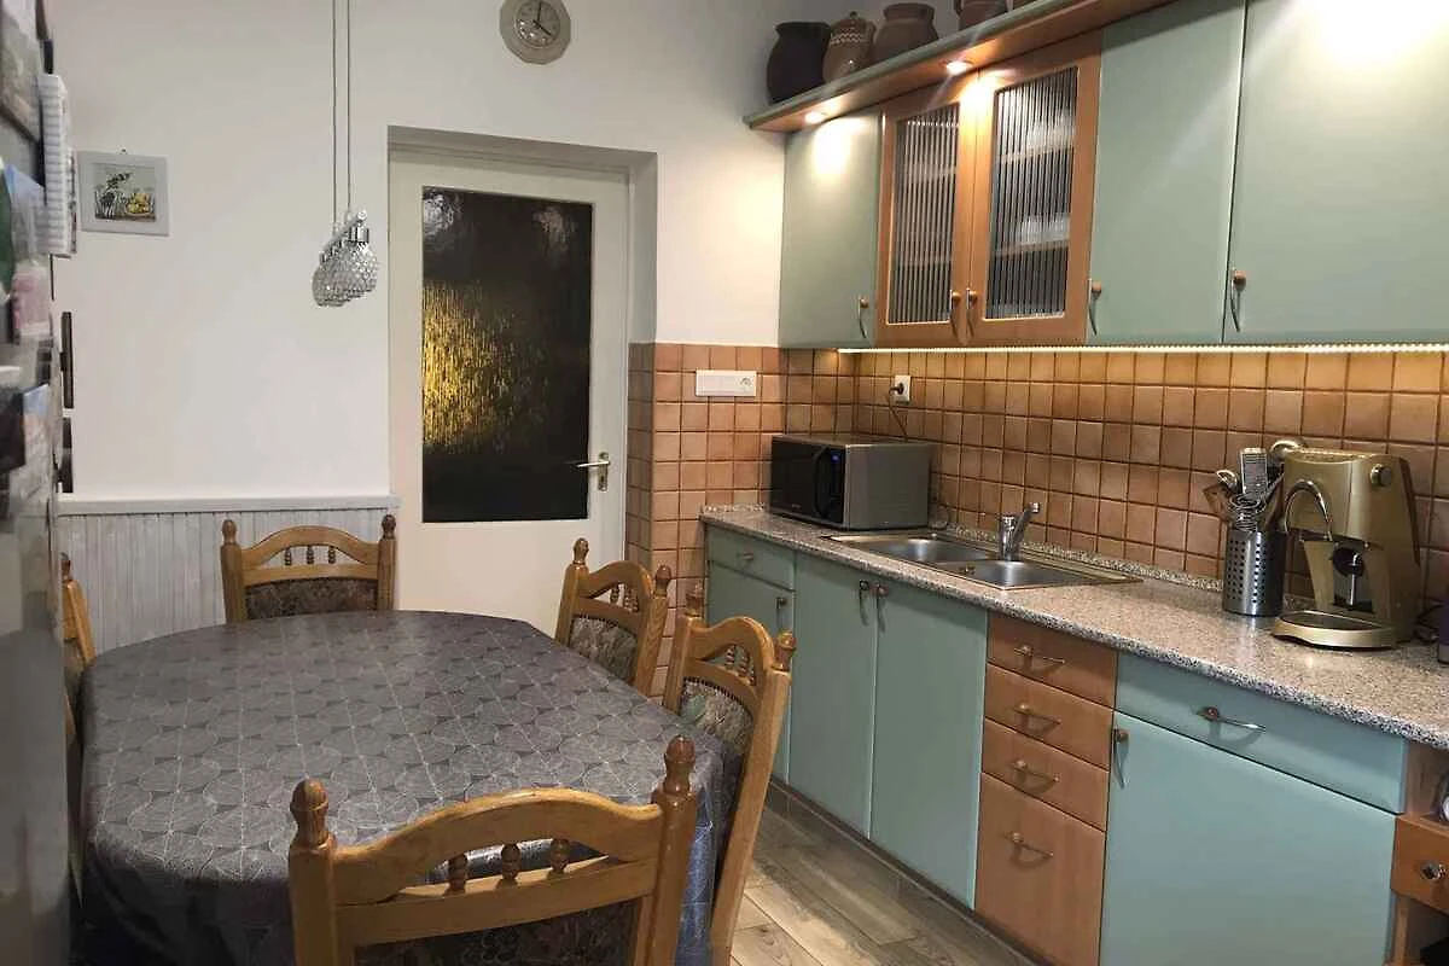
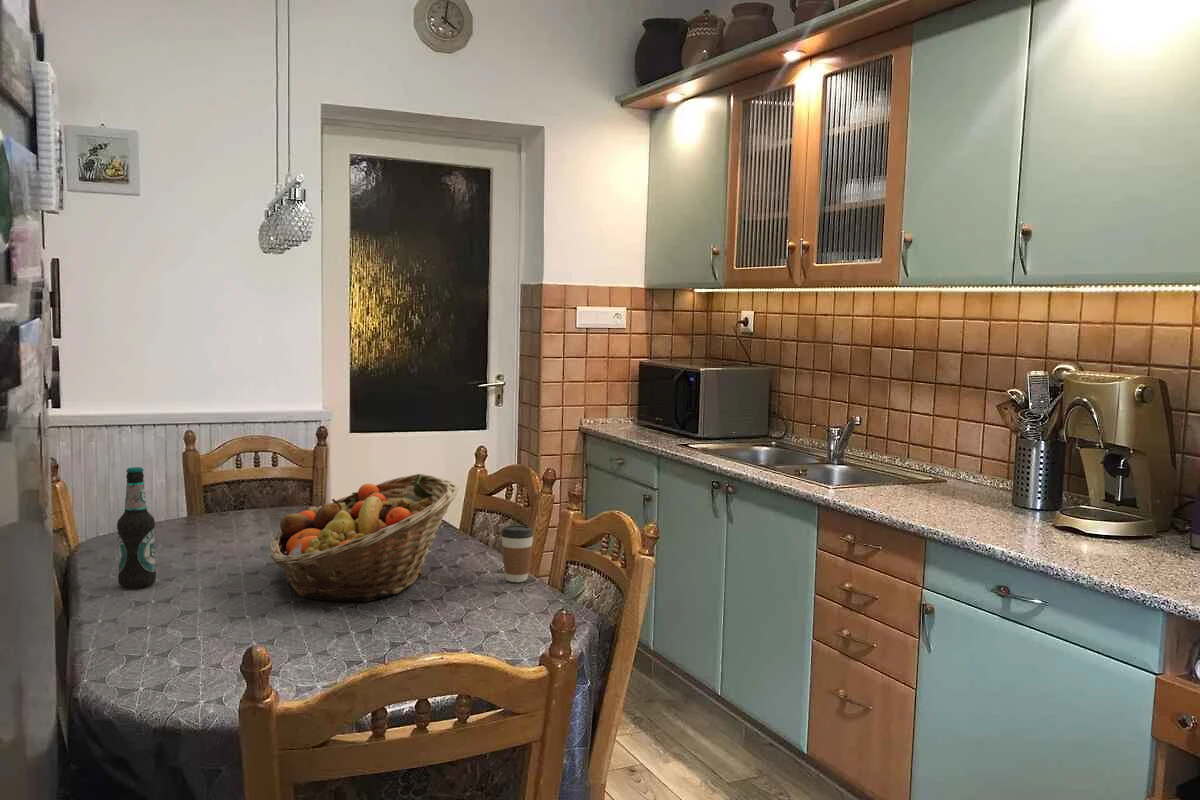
+ bottle [116,466,157,589]
+ coffee cup [500,525,535,583]
+ fruit basket [269,473,459,603]
